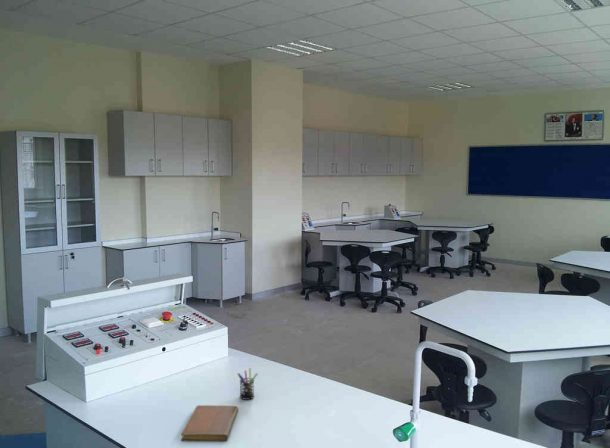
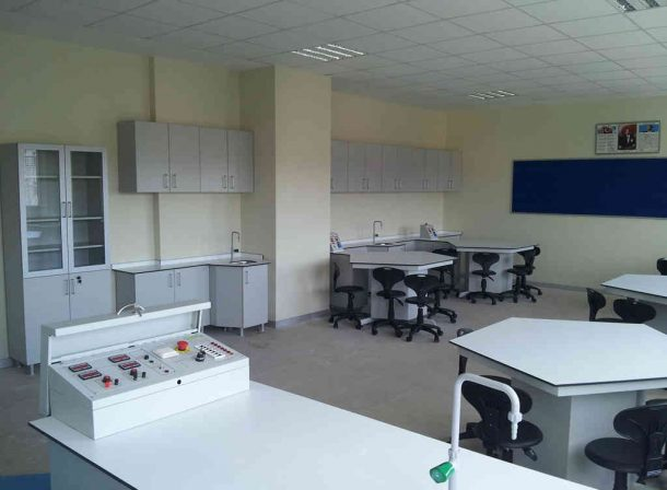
- pen holder [237,367,259,401]
- notebook [180,404,239,443]
